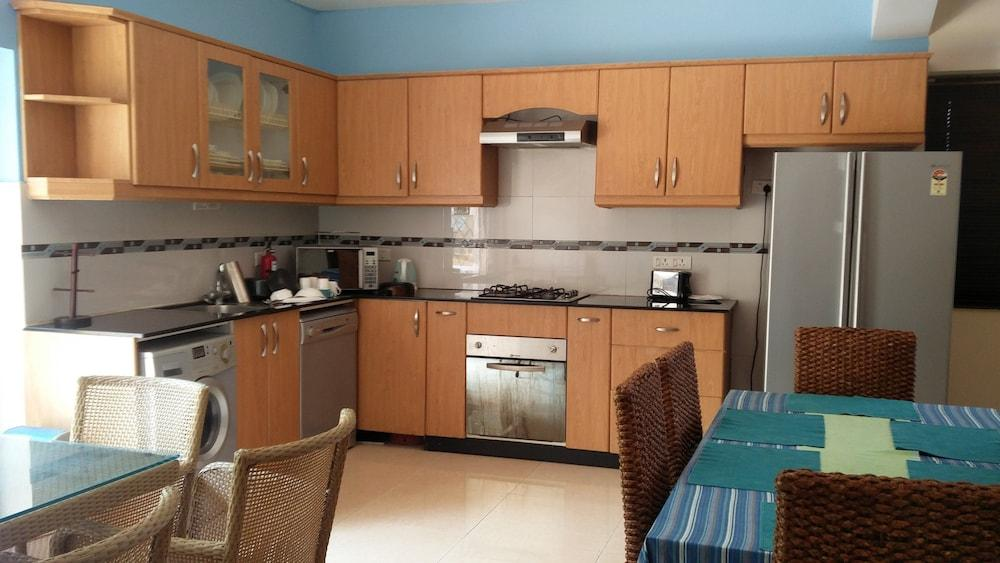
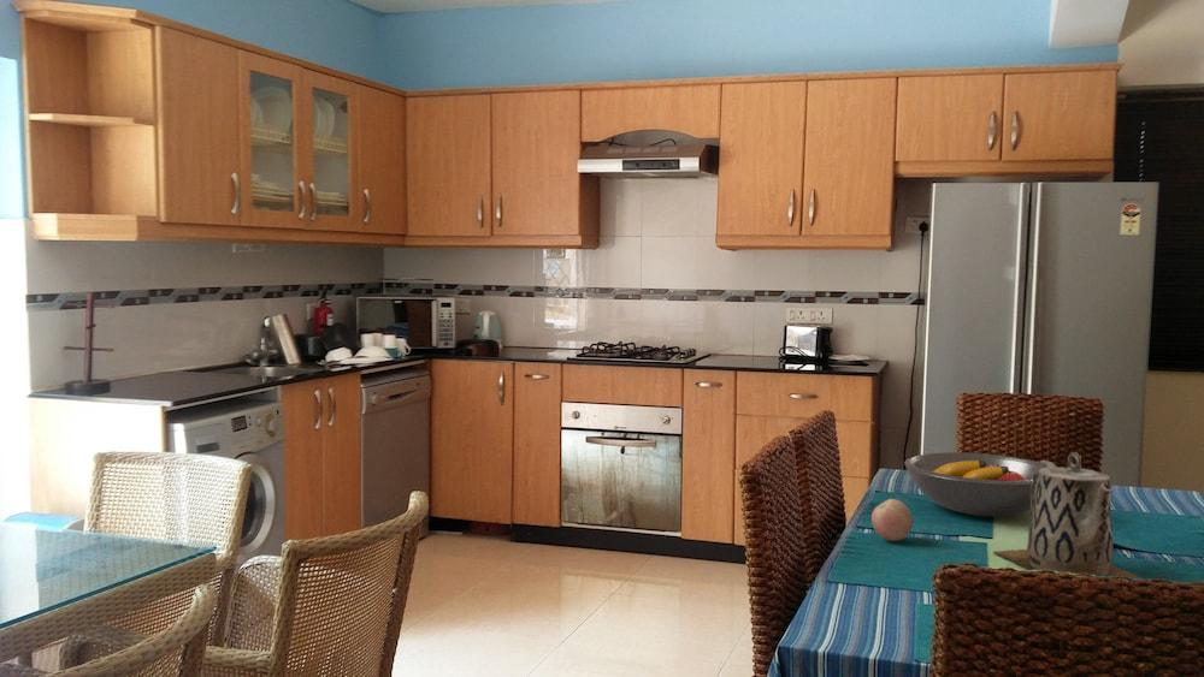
+ fruit bowl [904,451,1043,517]
+ apple [870,498,914,542]
+ teapot [992,451,1146,581]
